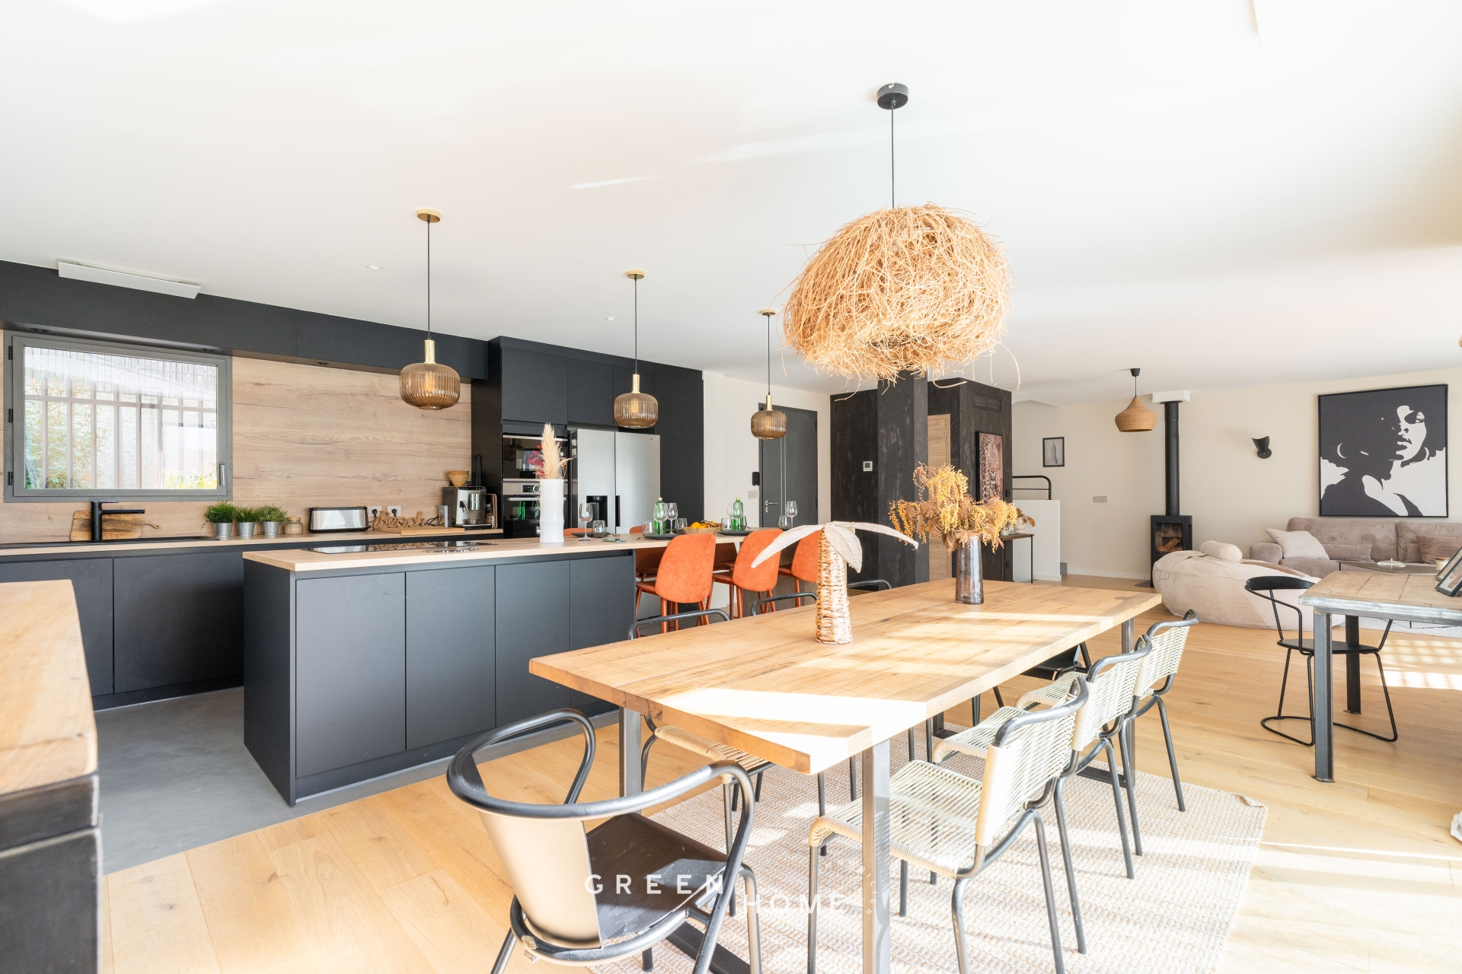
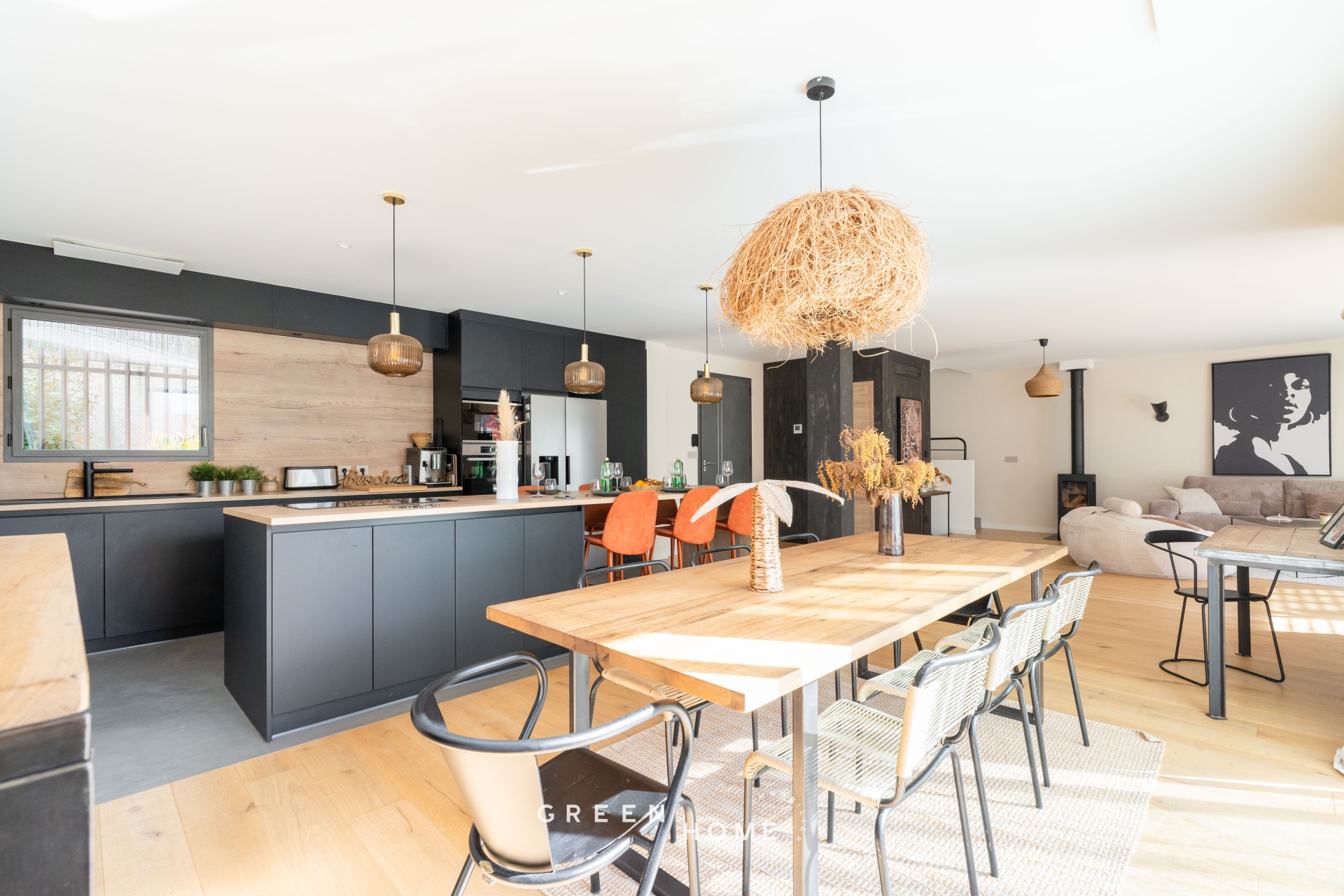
- wall art [1042,436,1065,467]
